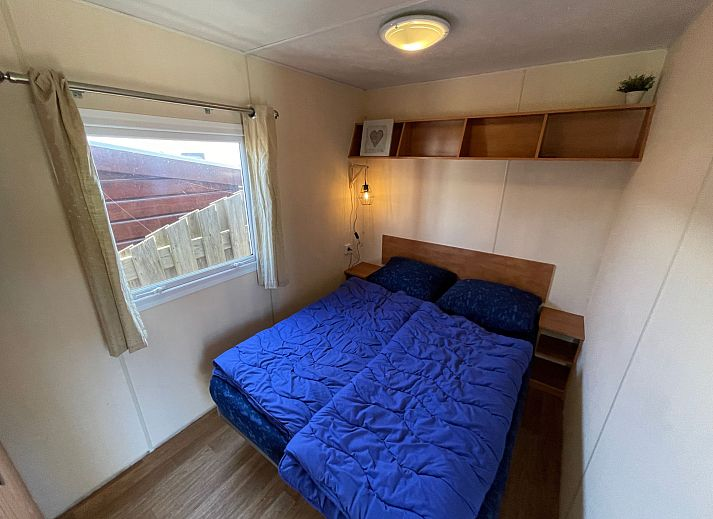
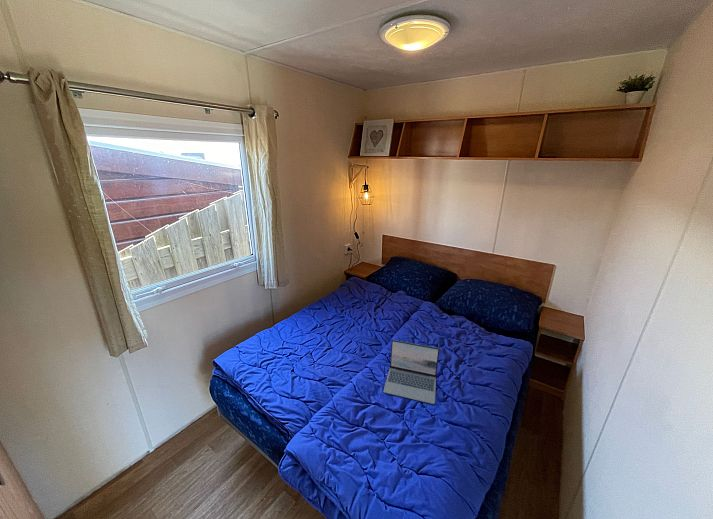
+ laptop [382,339,440,405]
